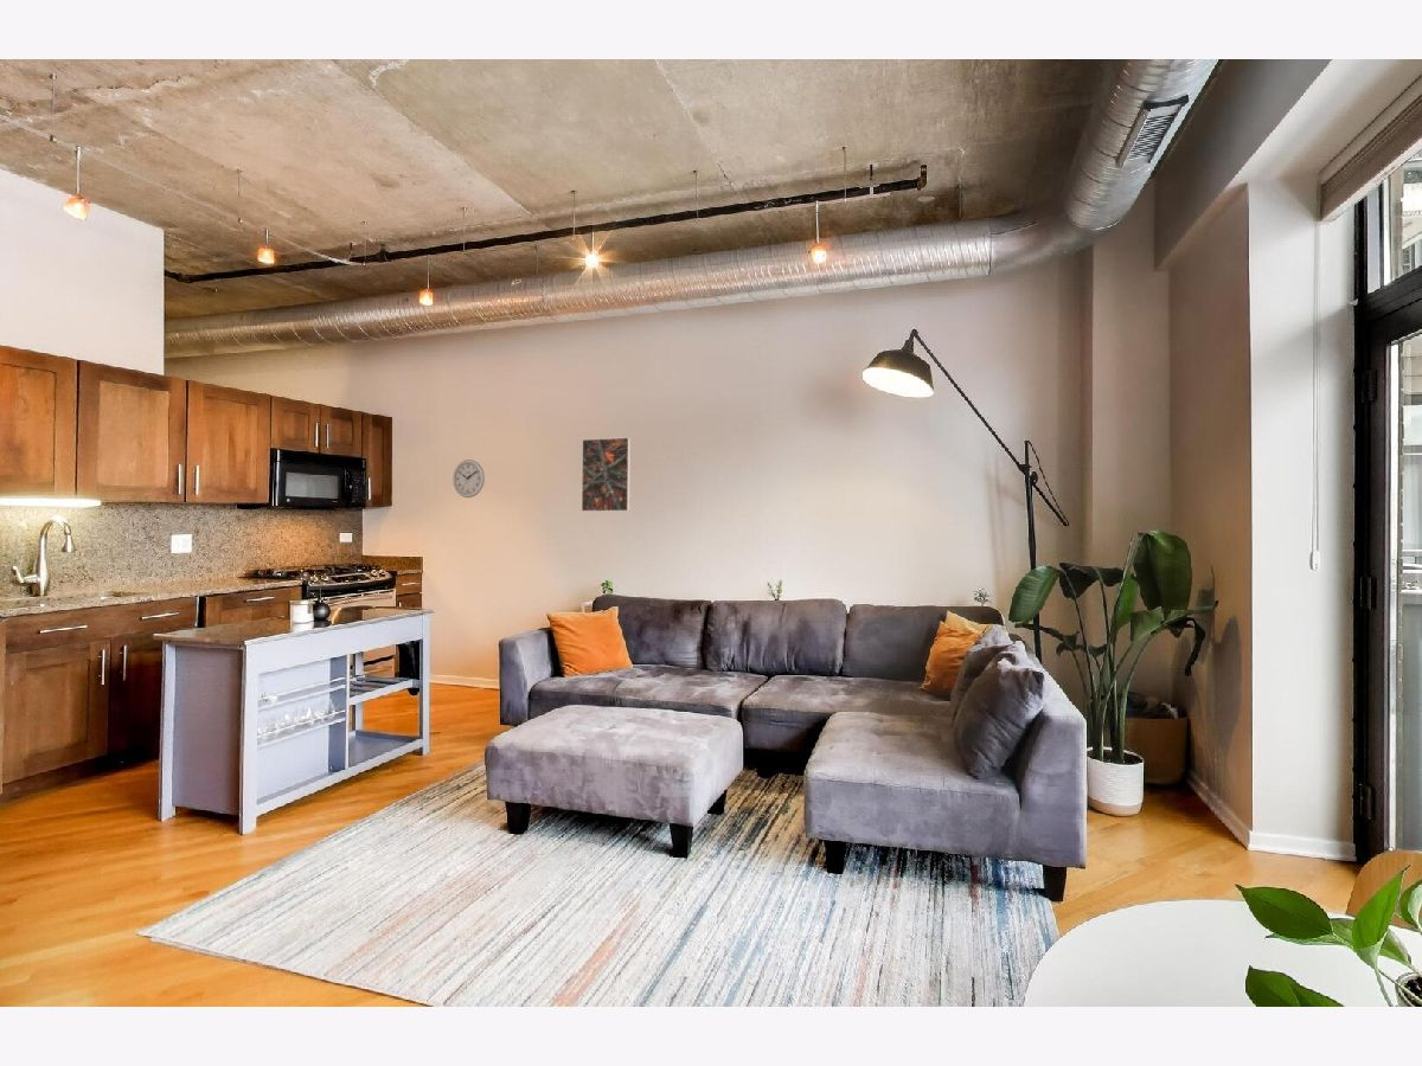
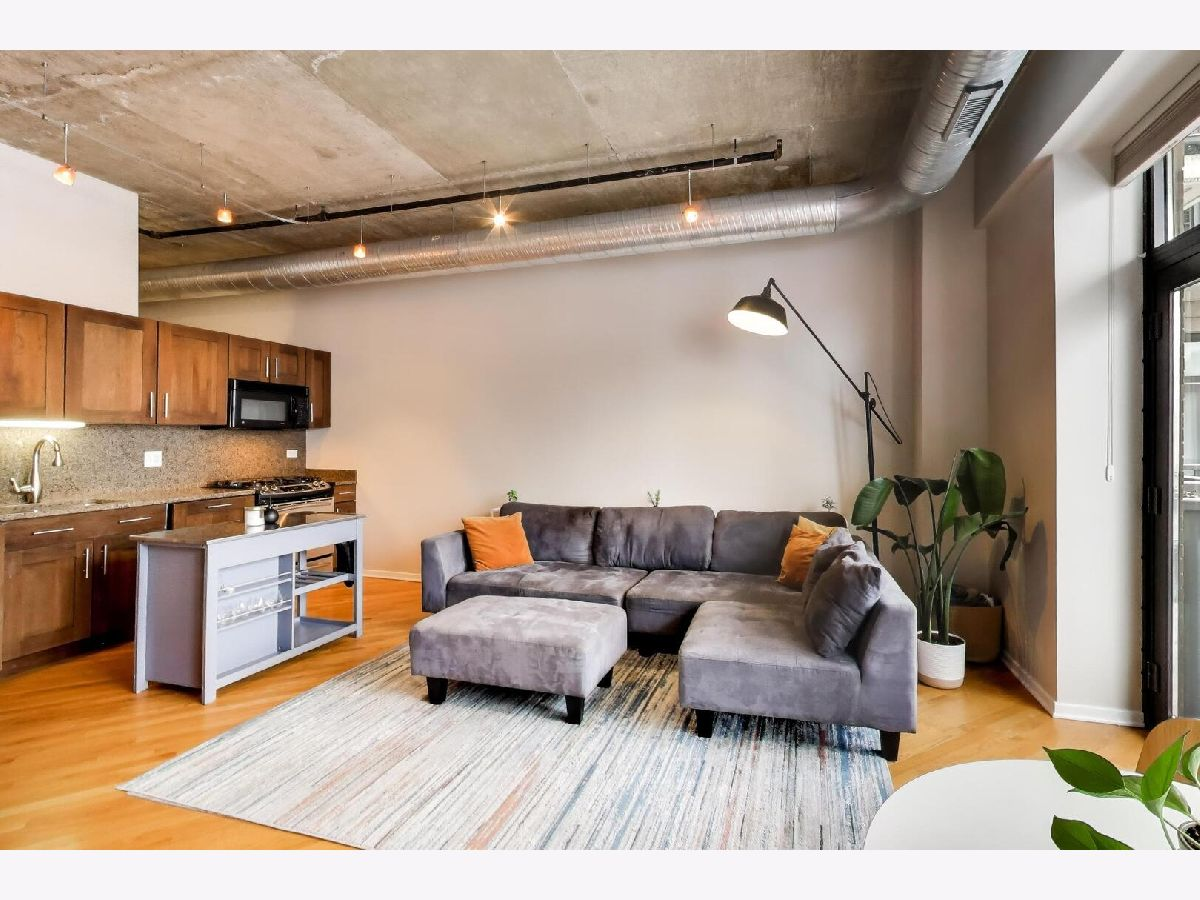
- wall clock [451,458,486,499]
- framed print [581,436,632,513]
